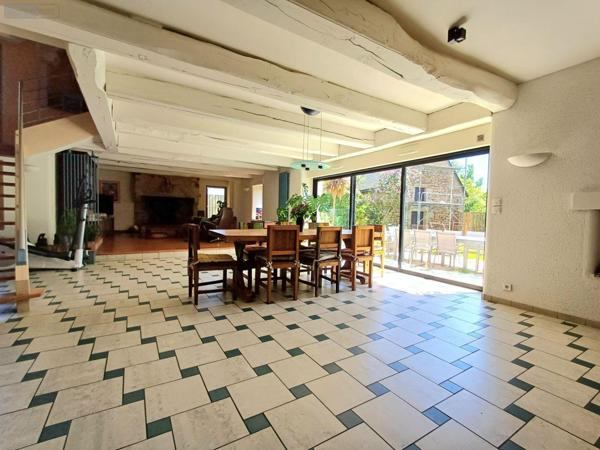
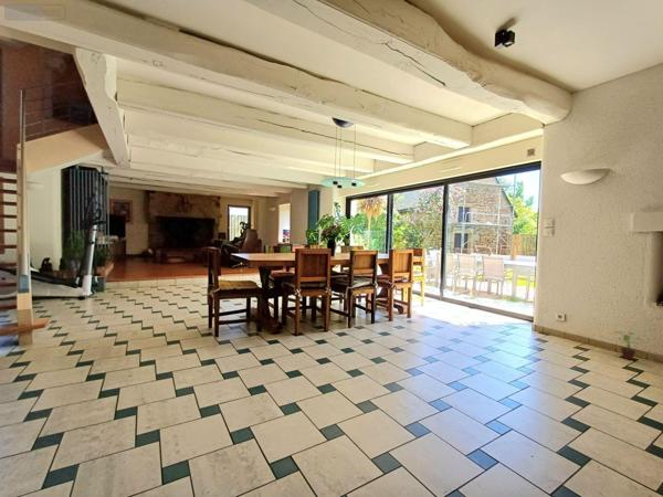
+ potted plant [613,330,646,361]
